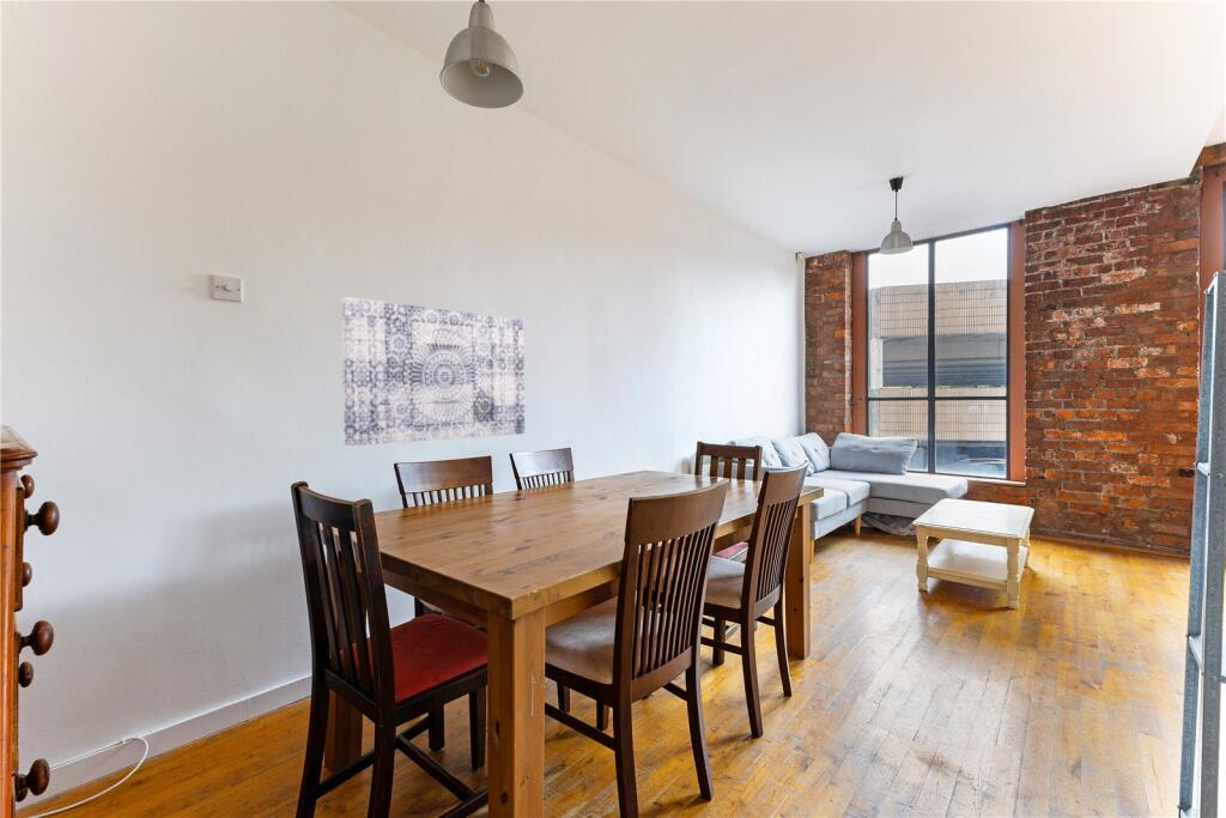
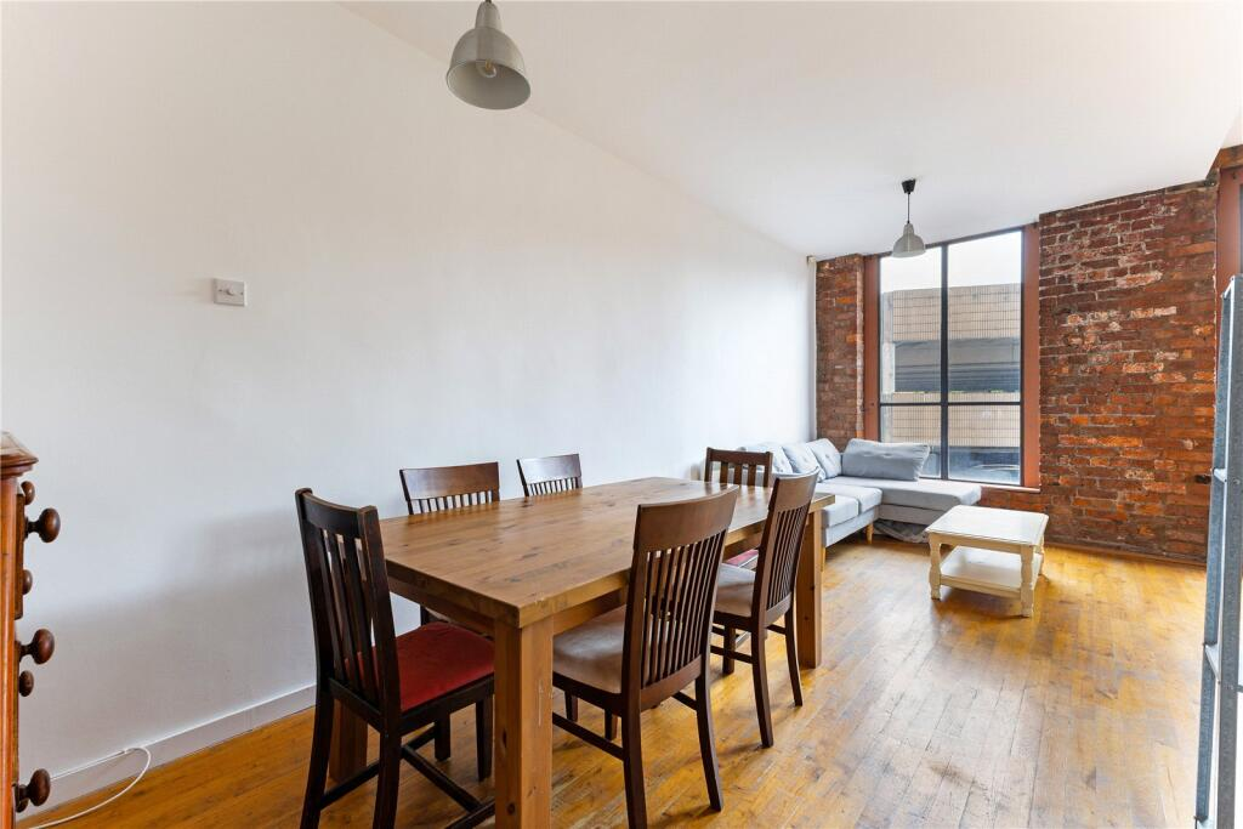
- wall art [340,296,526,447]
